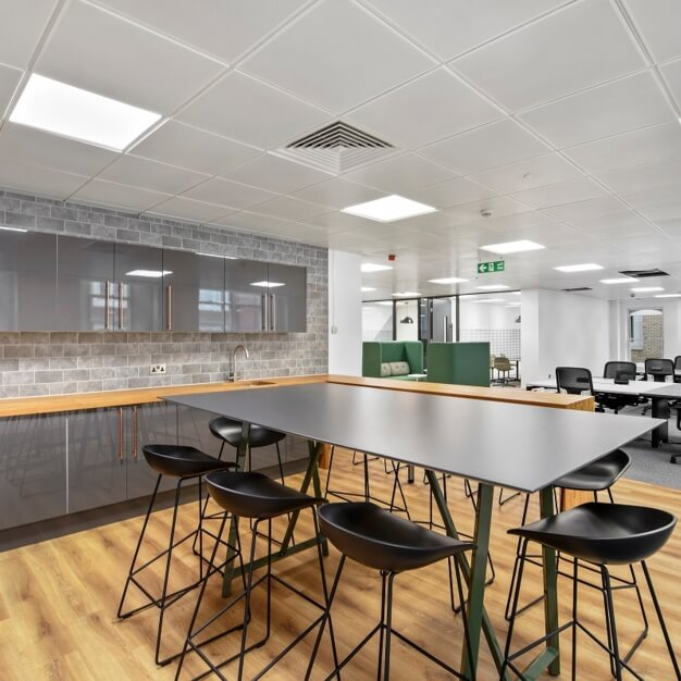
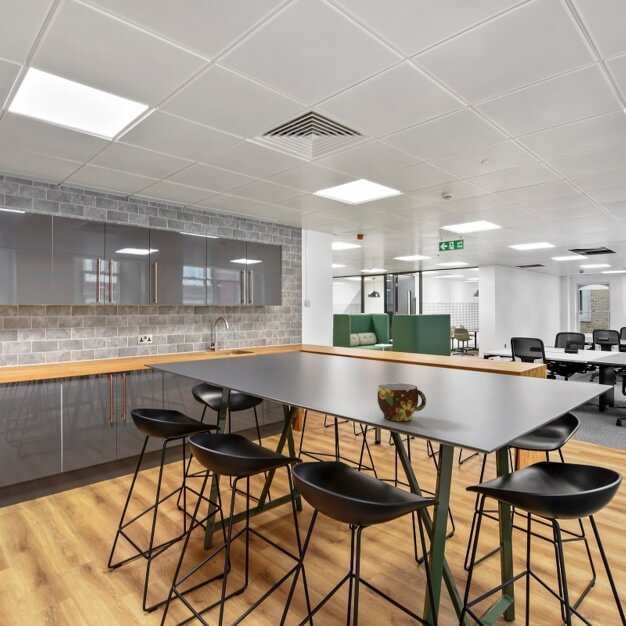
+ cup [376,382,427,422]
